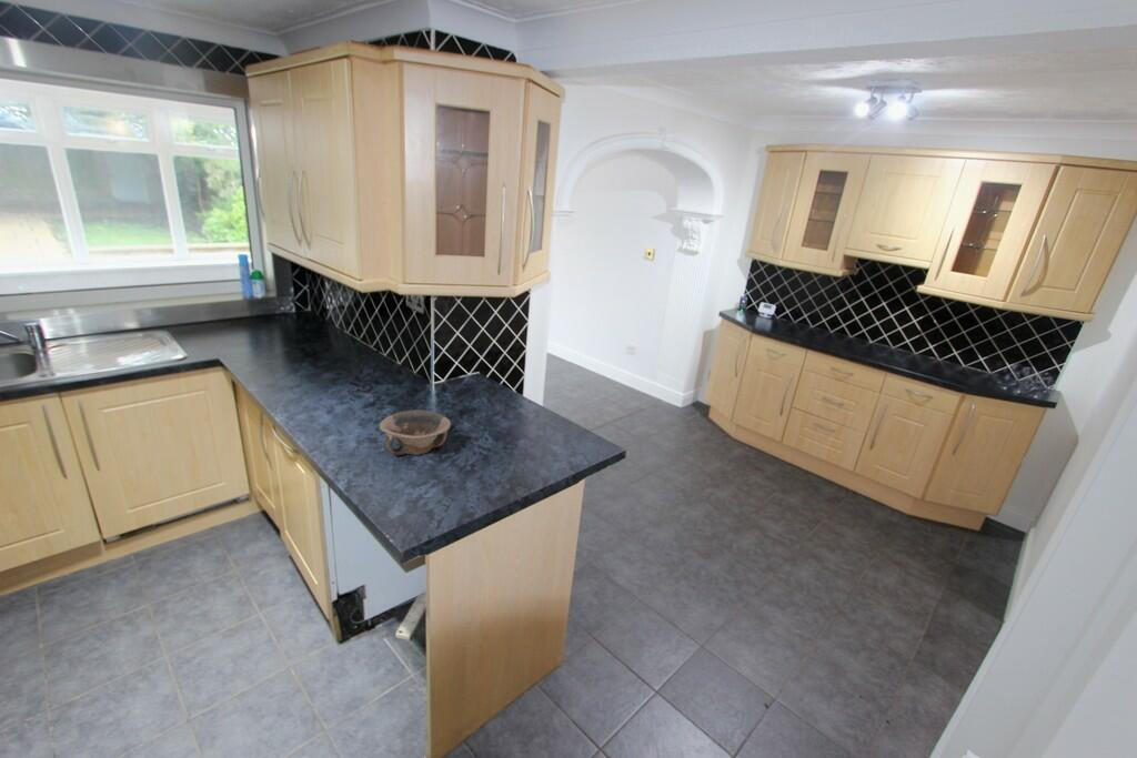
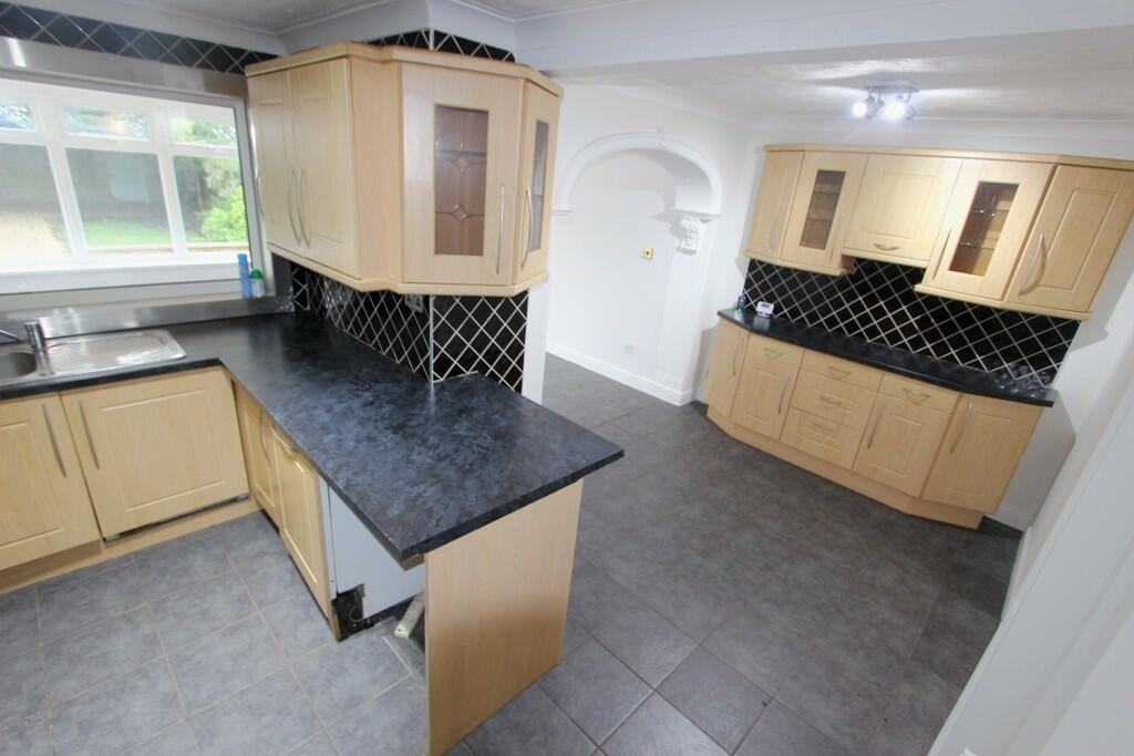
- bowl [379,410,452,456]
